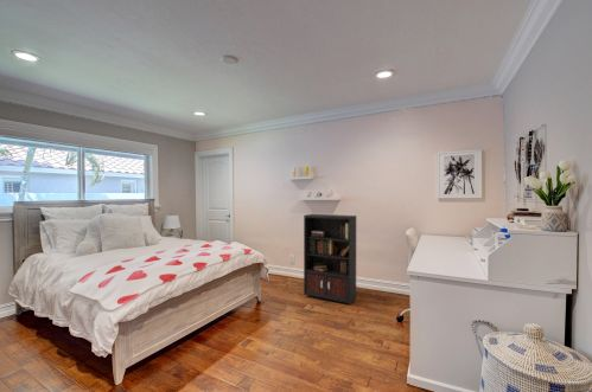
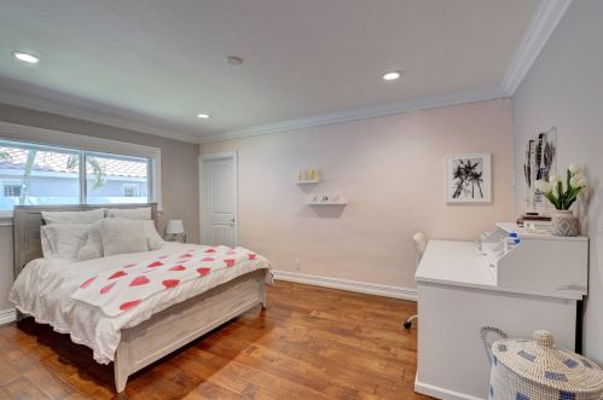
- bookcase [303,213,375,306]
